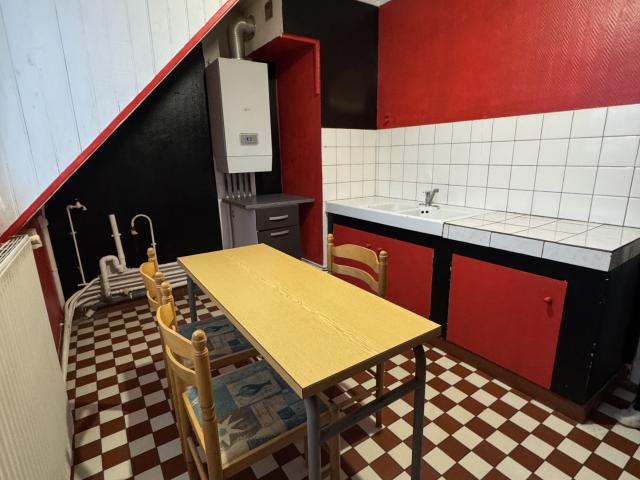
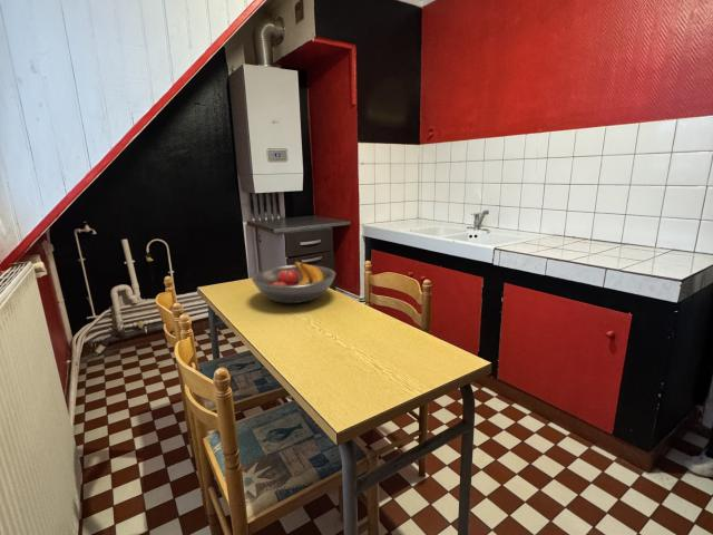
+ fruit bowl [251,260,336,304]
